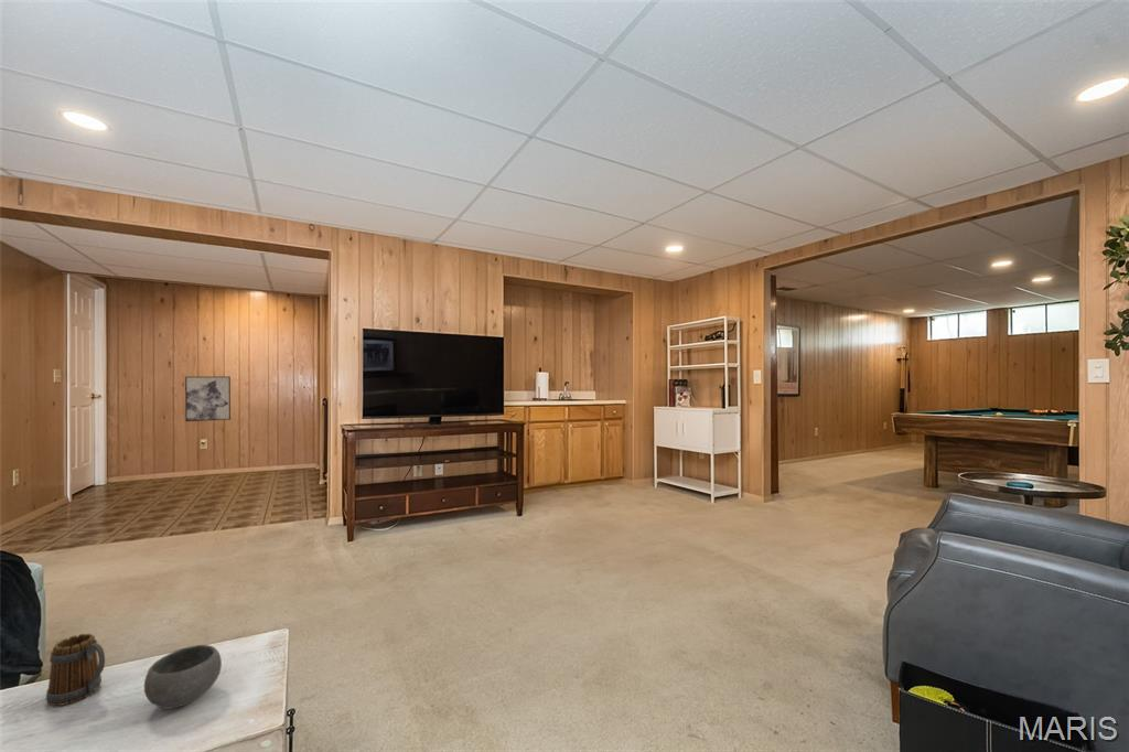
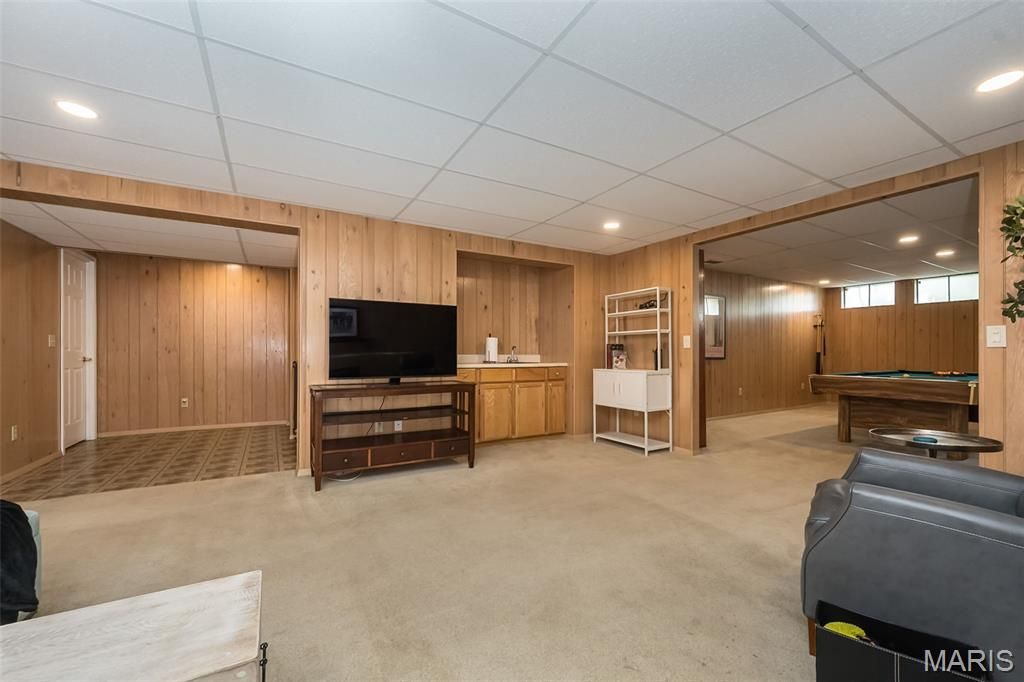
- mug [45,633,106,707]
- wall art [184,375,232,422]
- bowl [143,644,223,710]
